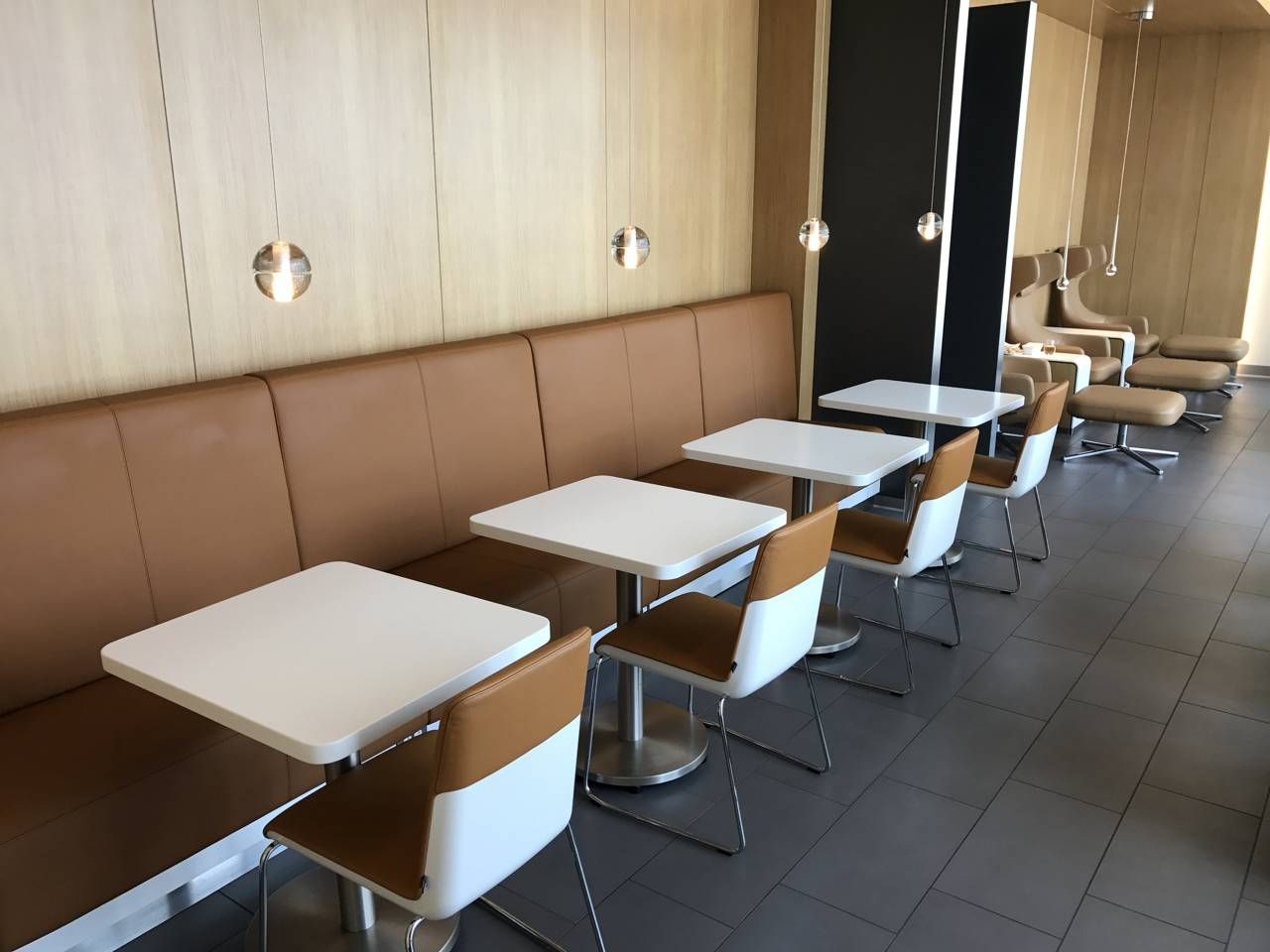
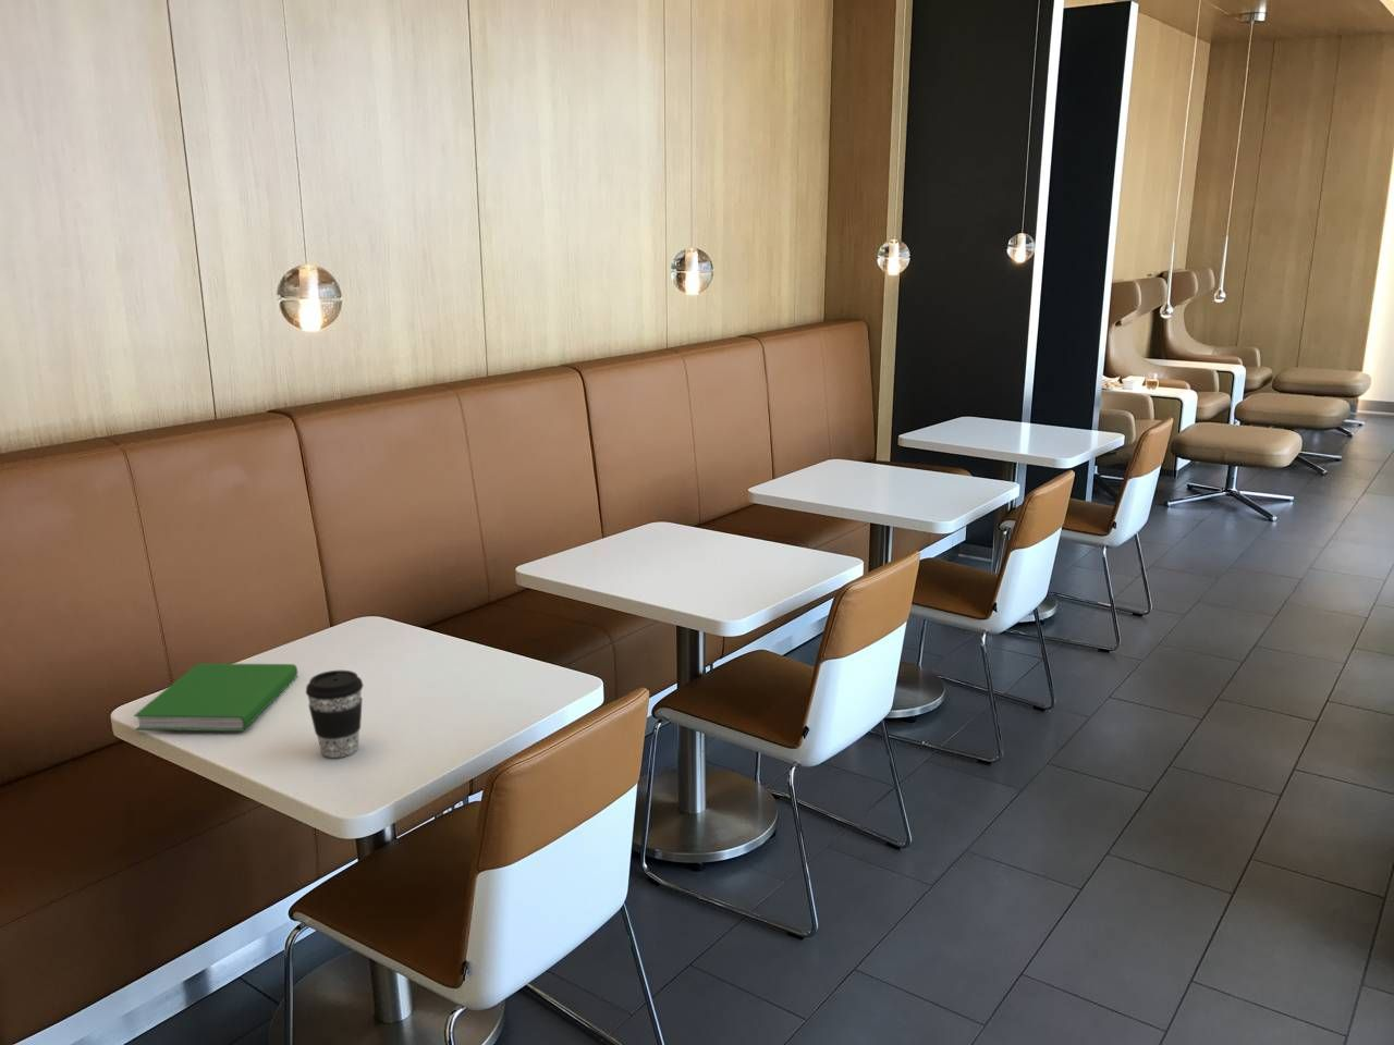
+ coffee cup [305,670,363,759]
+ hardcover book [133,662,299,732]
